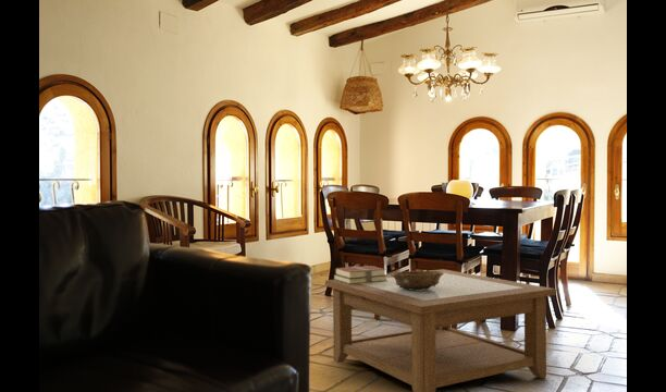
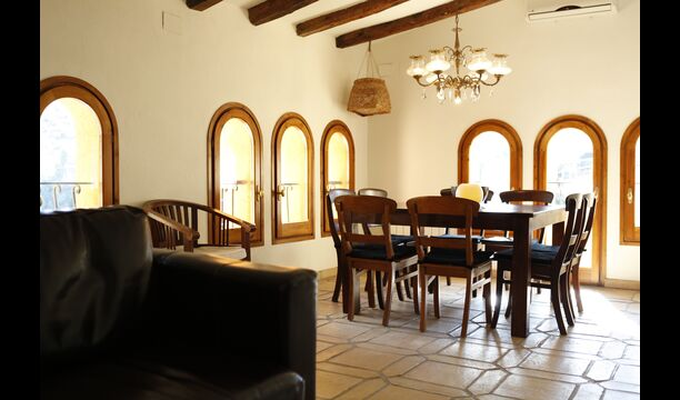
- coffee table [324,268,557,392]
- decorative bowl [391,270,444,291]
- books [333,265,387,284]
